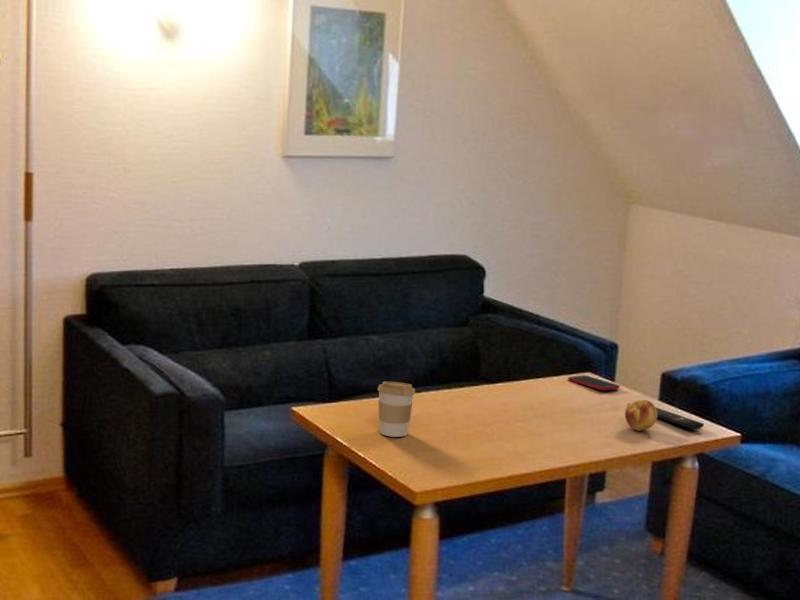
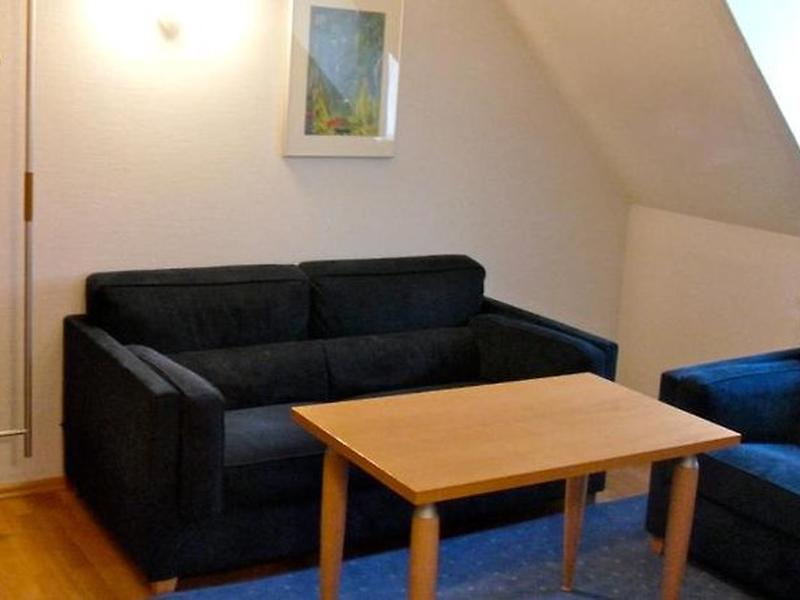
- coffee cup [377,381,416,438]
- fruit [624,399,658,432]
- cell phone [567,374,621,392]
- remote control [627,402,705,431]
